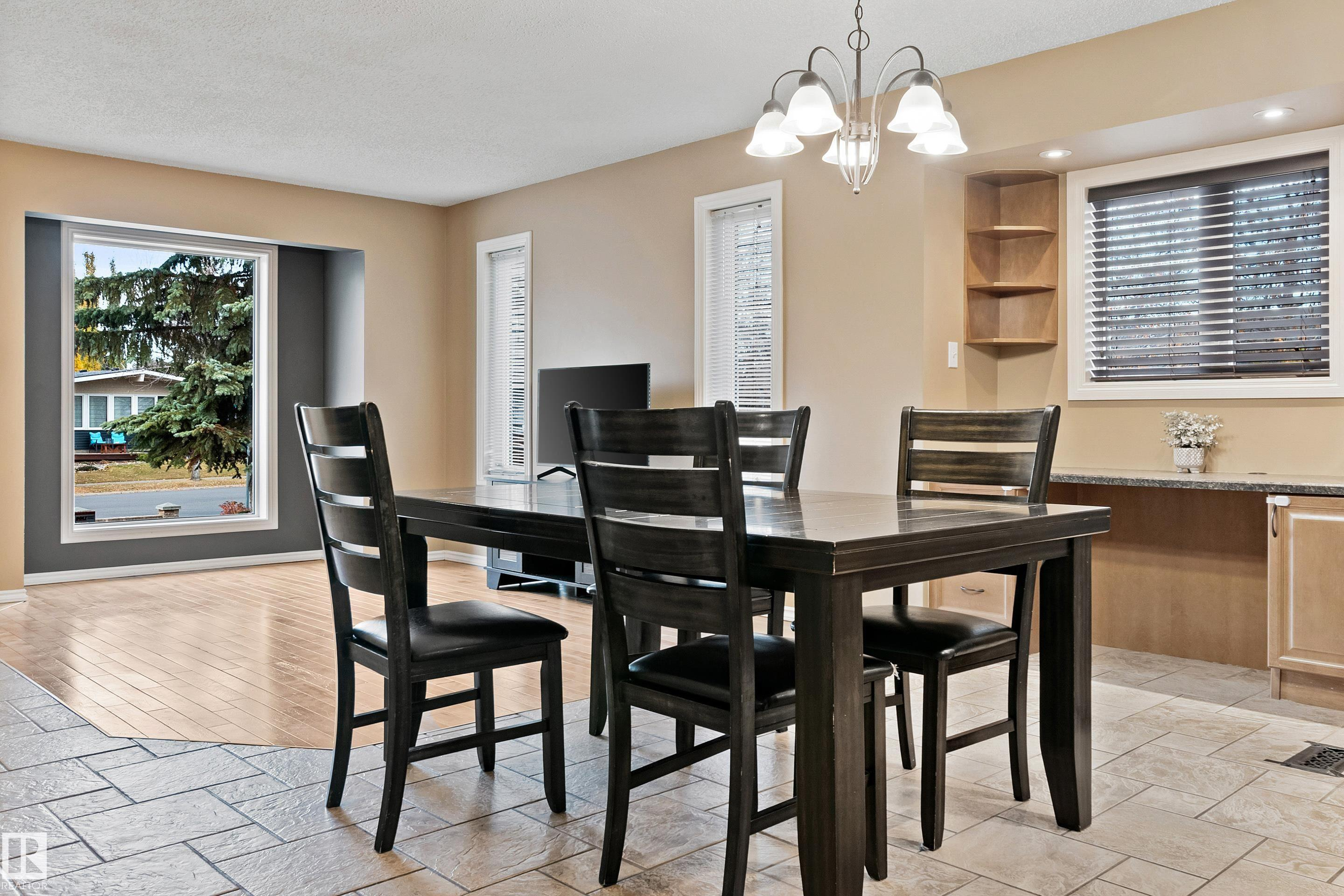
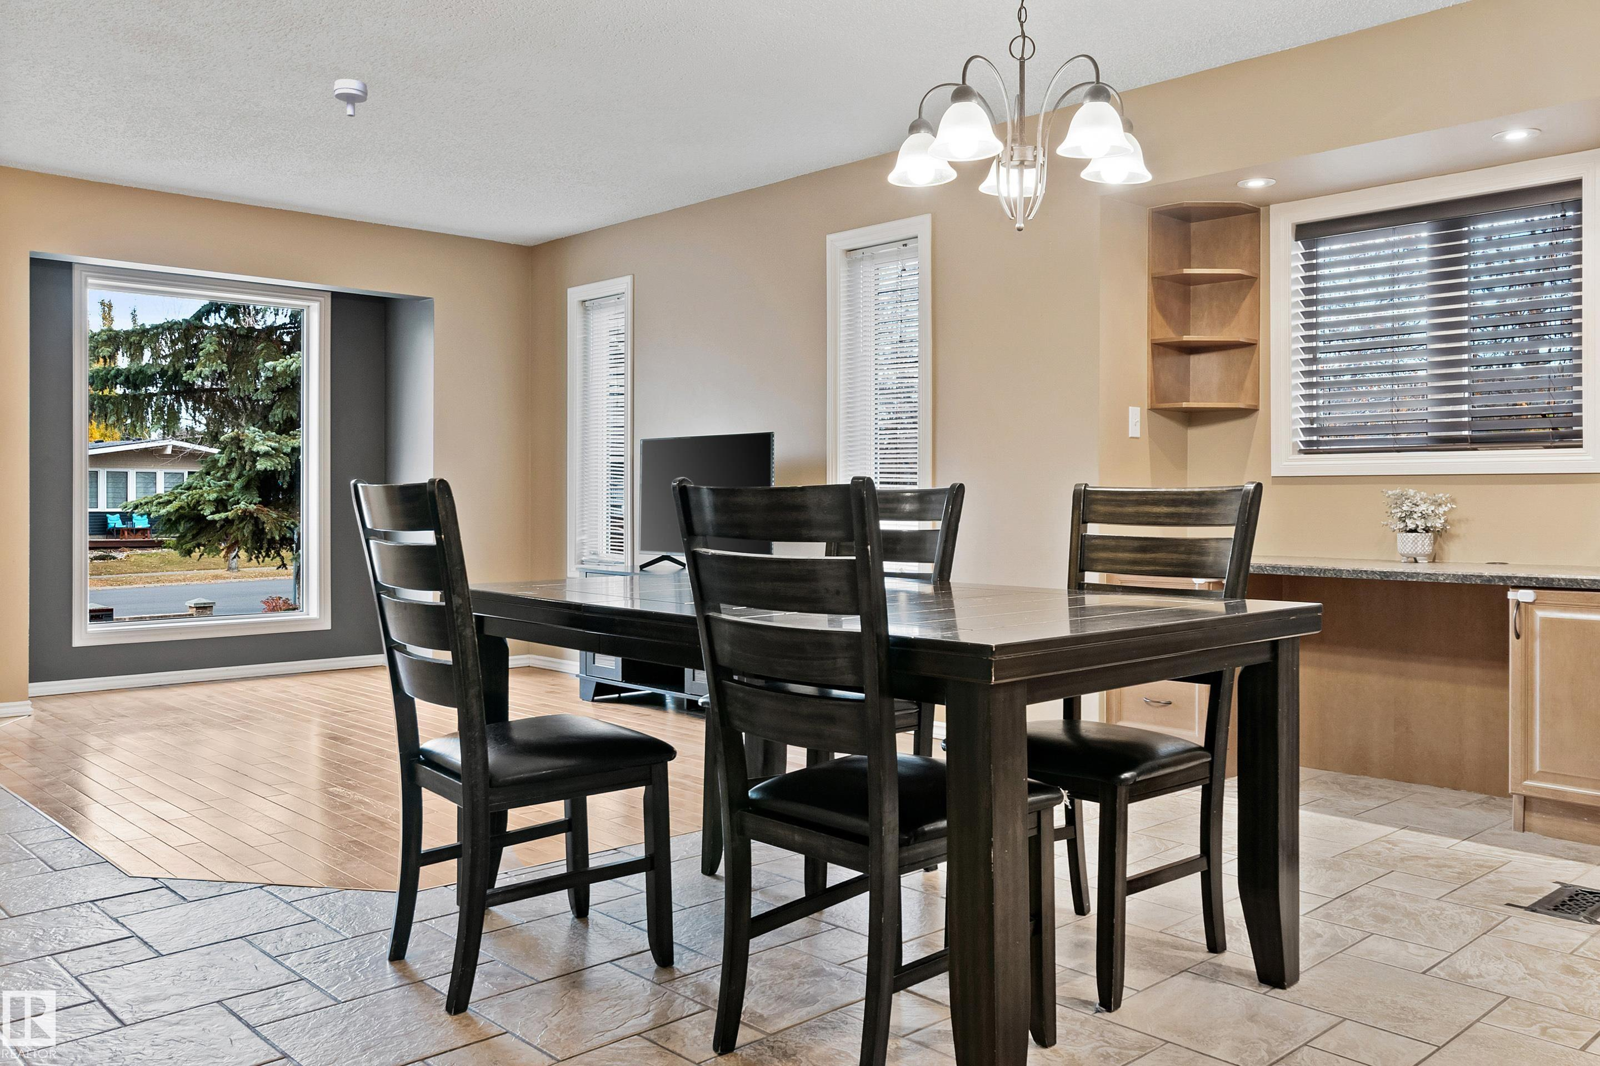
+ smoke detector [333,79,368,117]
